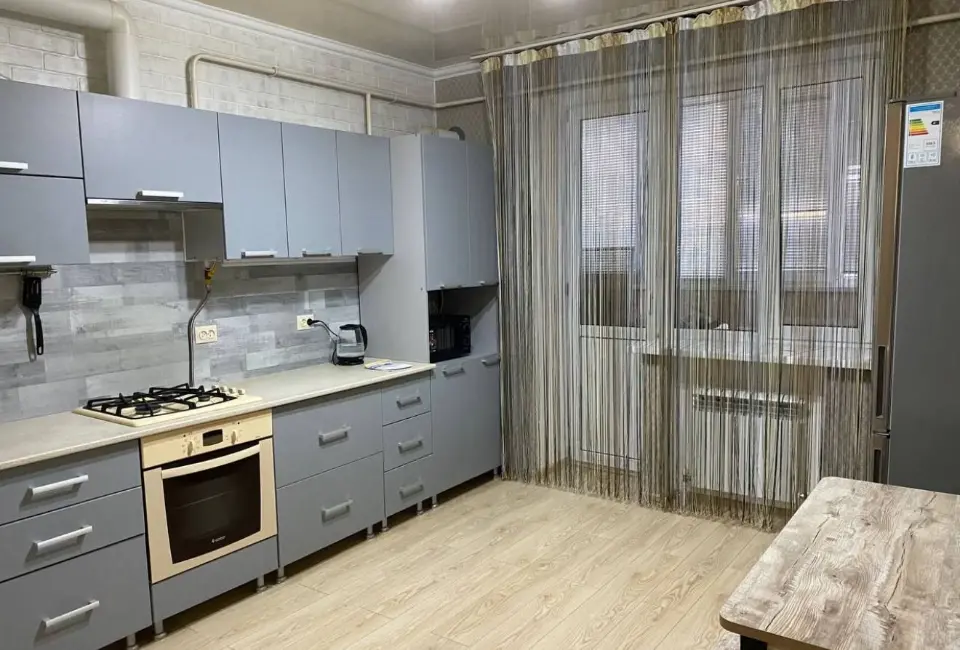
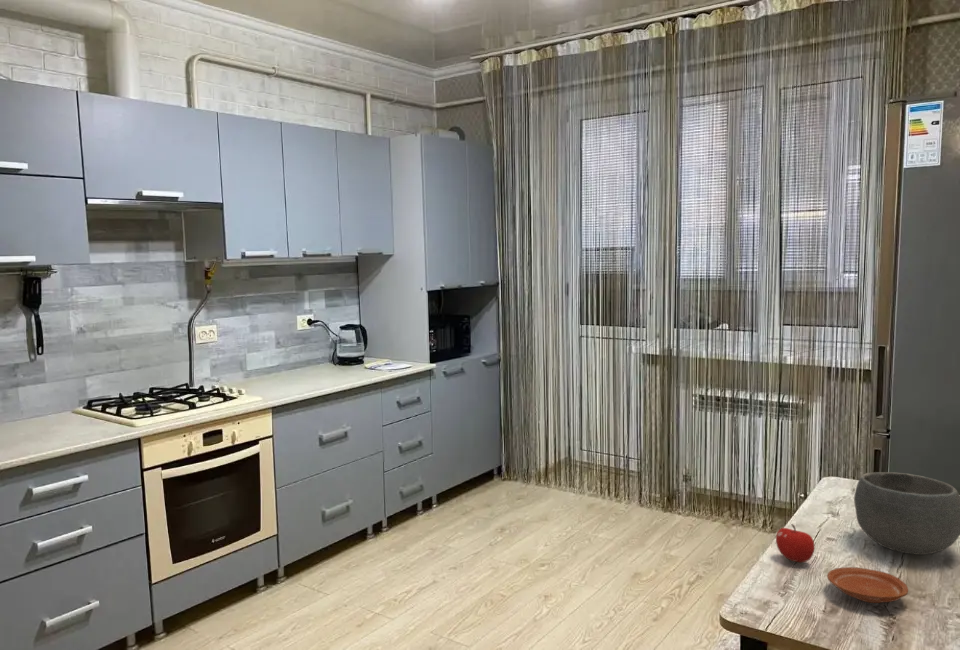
+ apple [775,523,816,563]
+ bowl [853,471,960,556]
+ plate [826,566,909,604]
